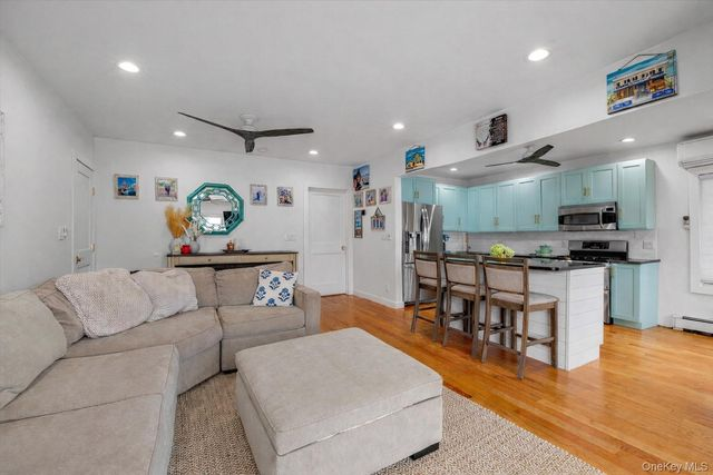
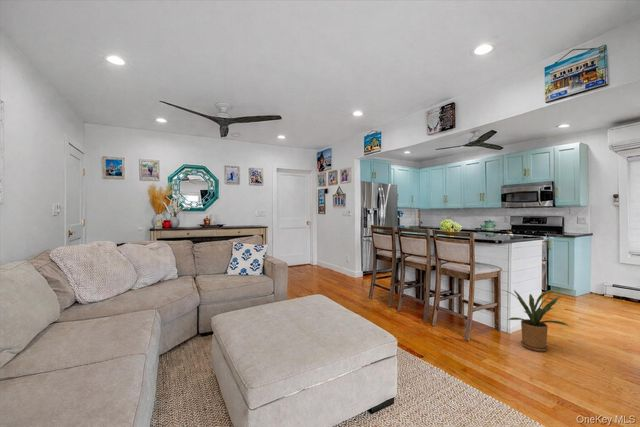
+ house plant [498,288,570,352]
